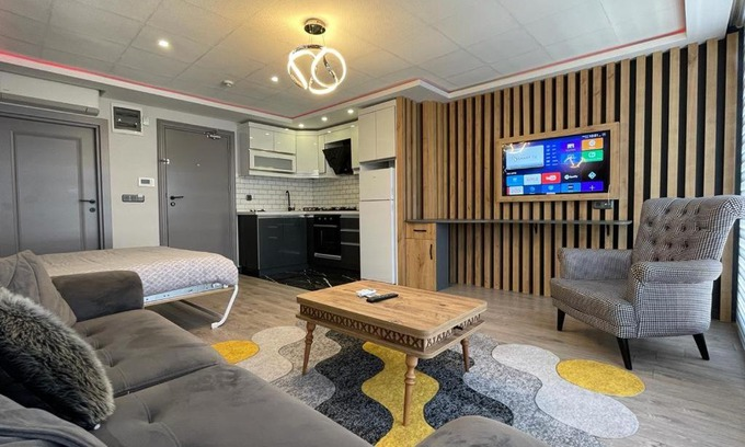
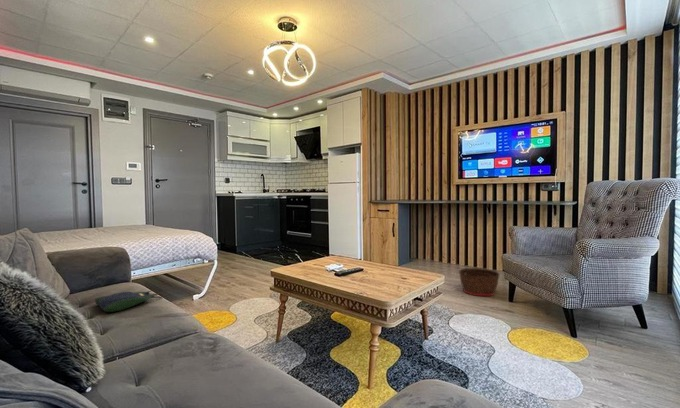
+ handbag [94,289,165,313]
+ basket [458,267,501,297]
